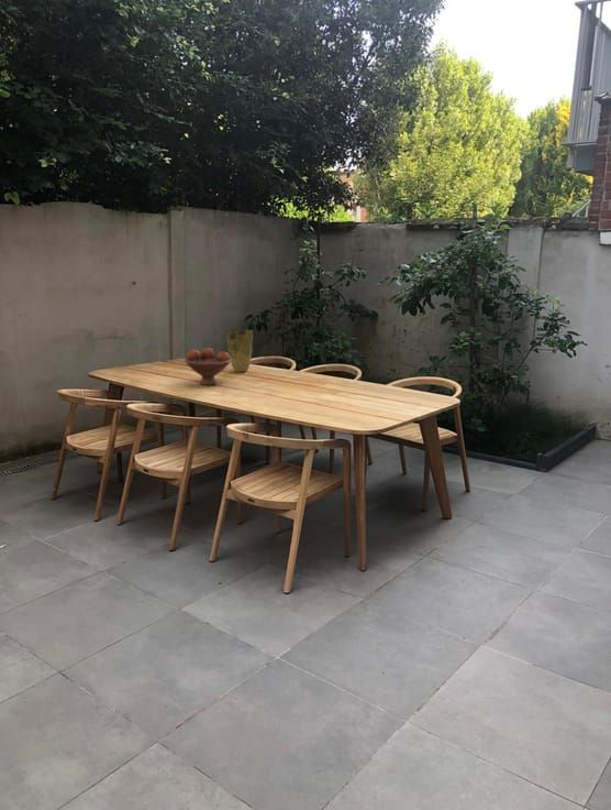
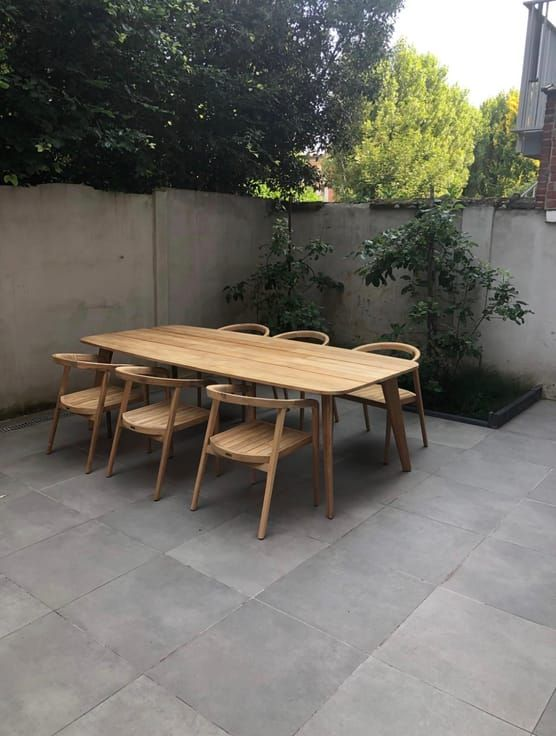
- fruit bowl [182,347,232,386]
- vase [226,329,254,373]
